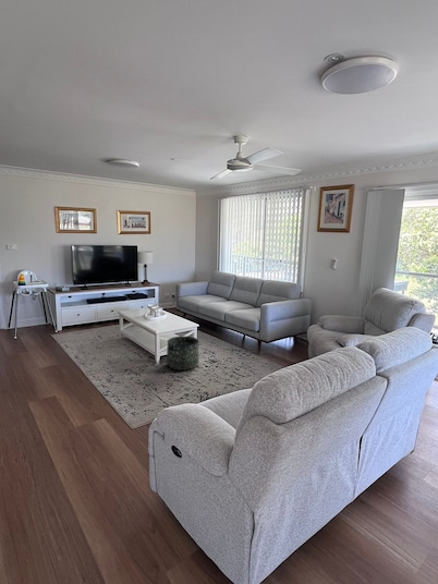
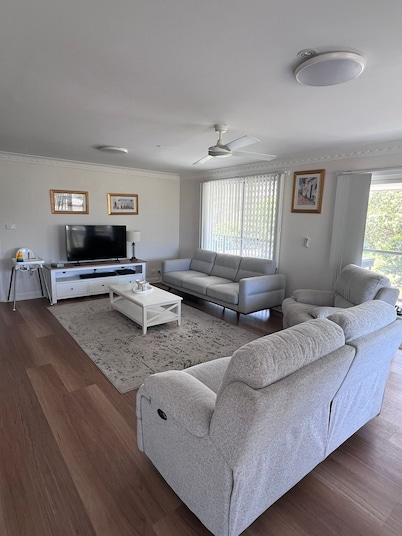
- basket [166,336,200,372]
